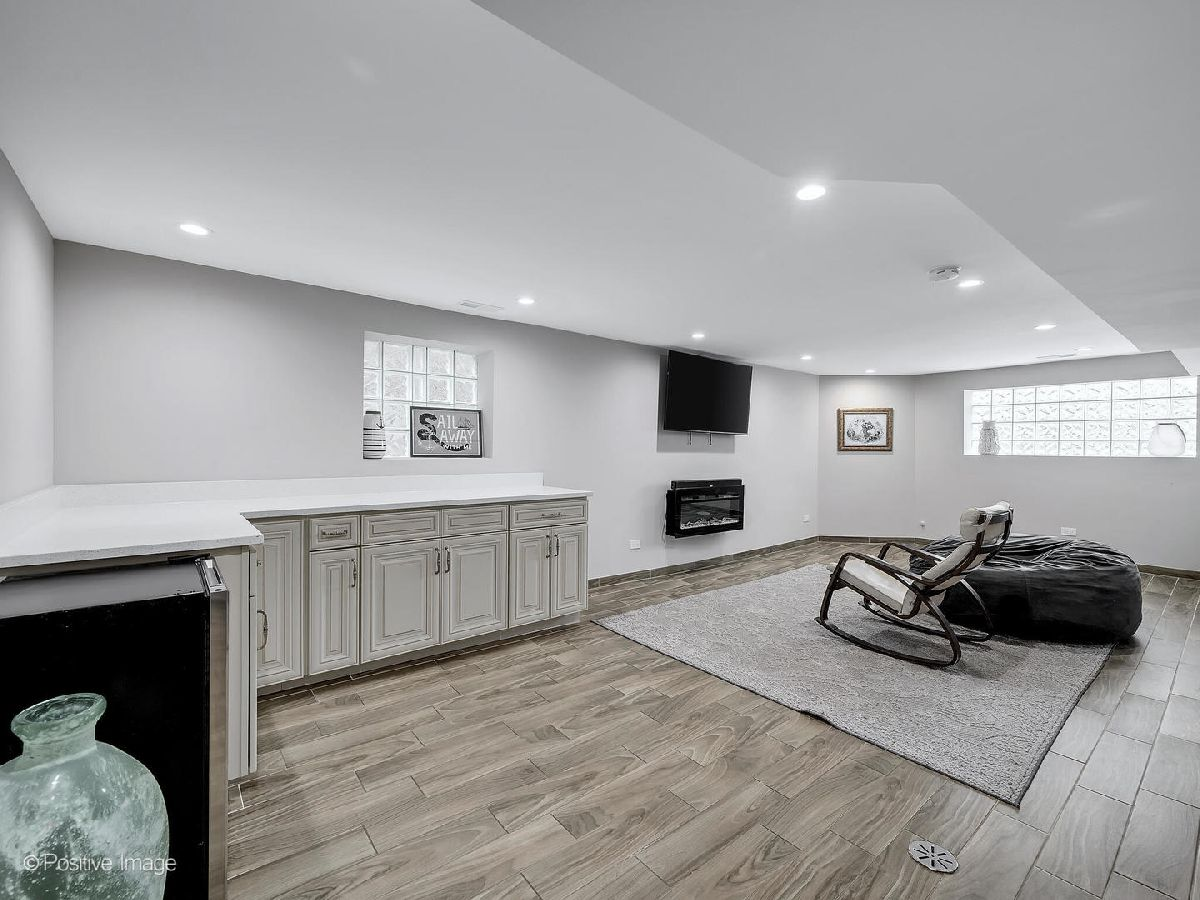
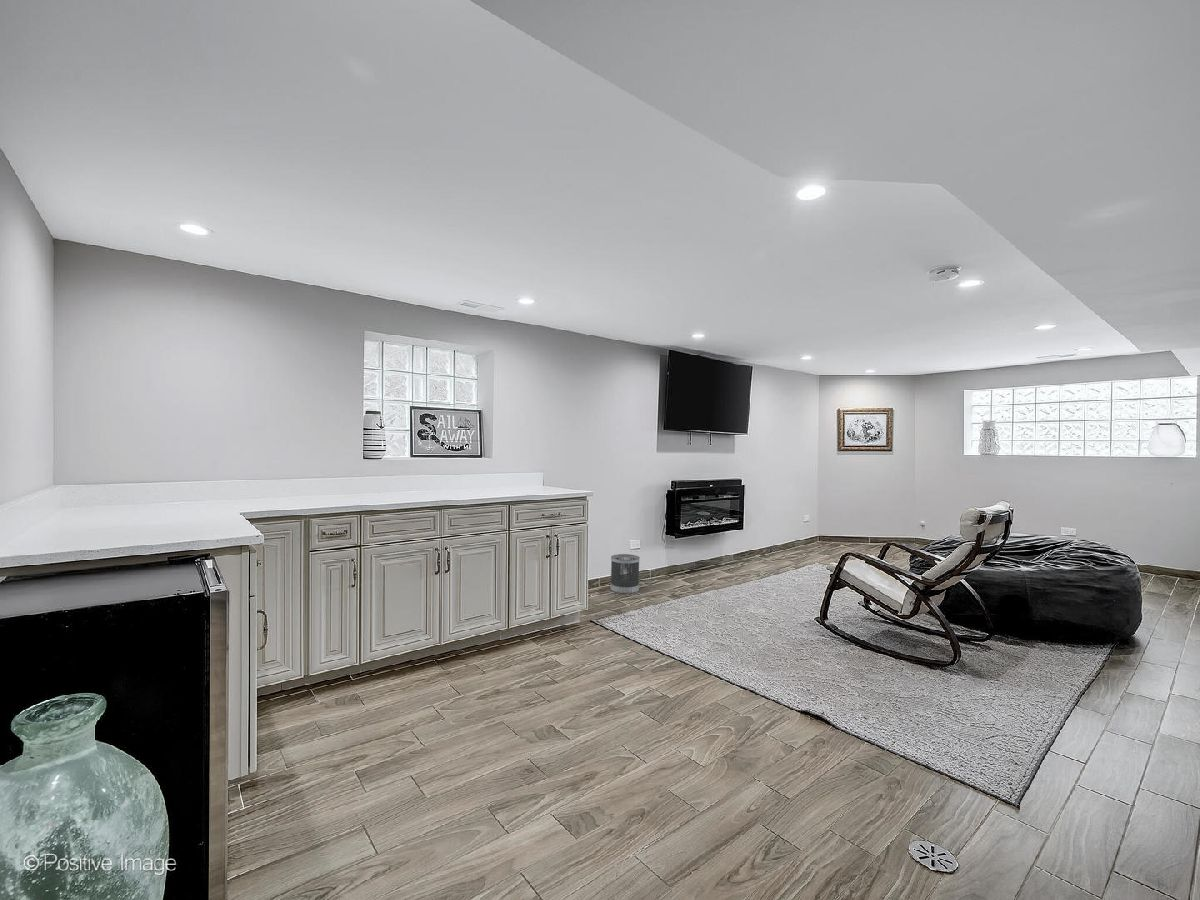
+ wastebasket [609,553,641,595]
